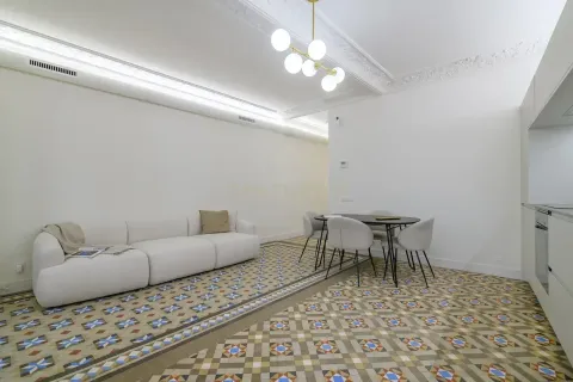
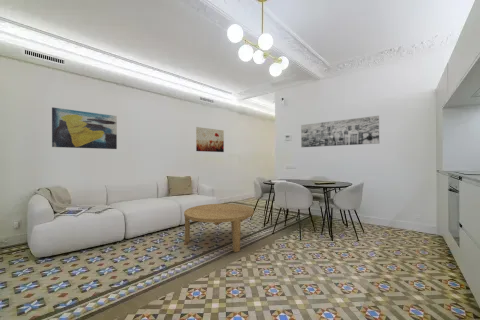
+ wall art [300,115,380,148]
+ wall art [195,126,225,153]
+ coffee table [183,203,254,253]
+ wall art [51,107,118,150]
